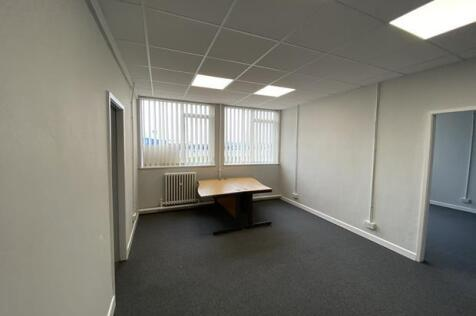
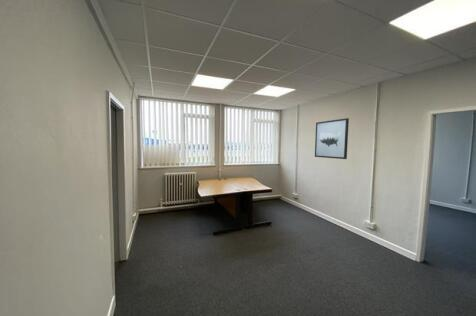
+ wall art [314,117,350,160]
